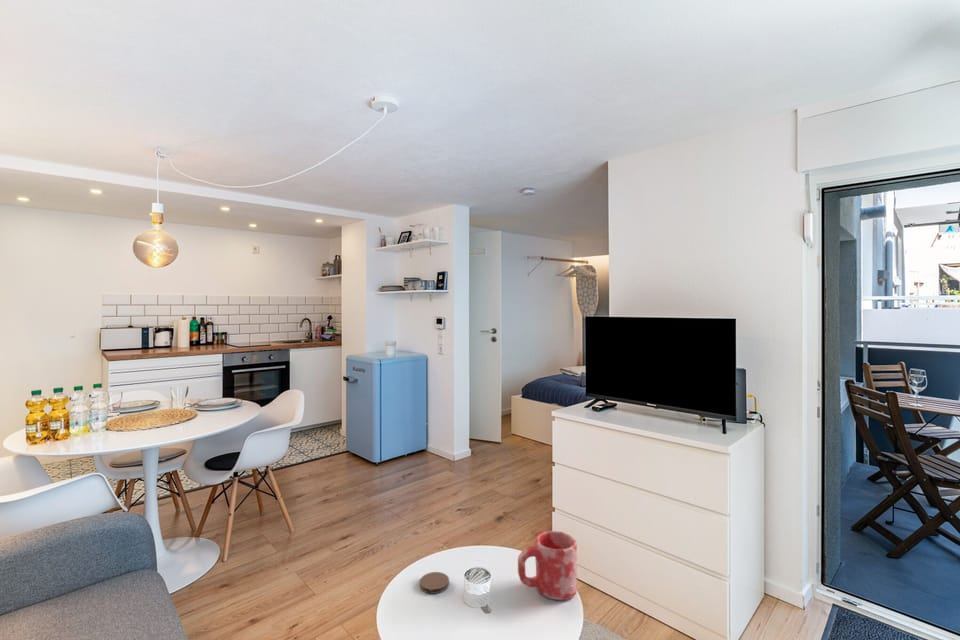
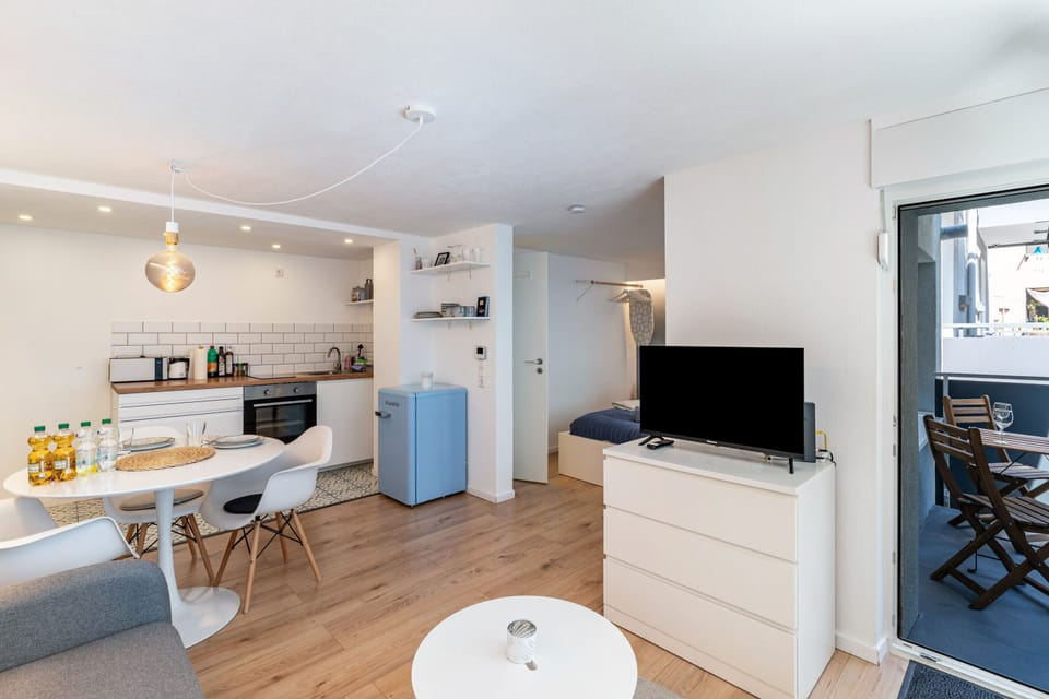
- coaster [419,571,450,595]
- vase [517,530,578,601]
